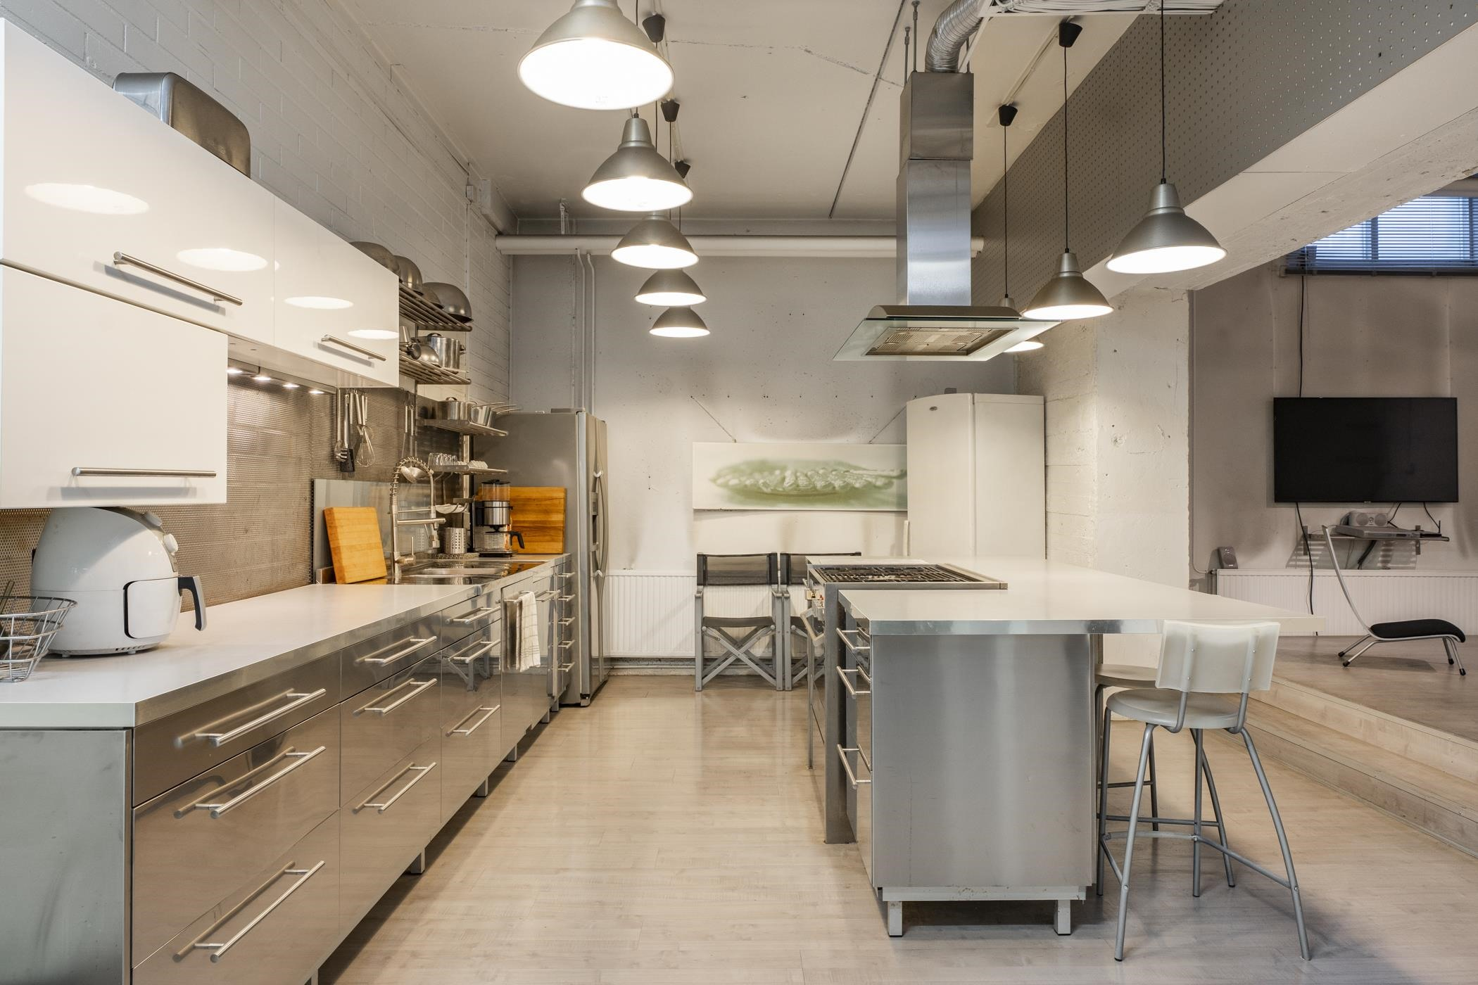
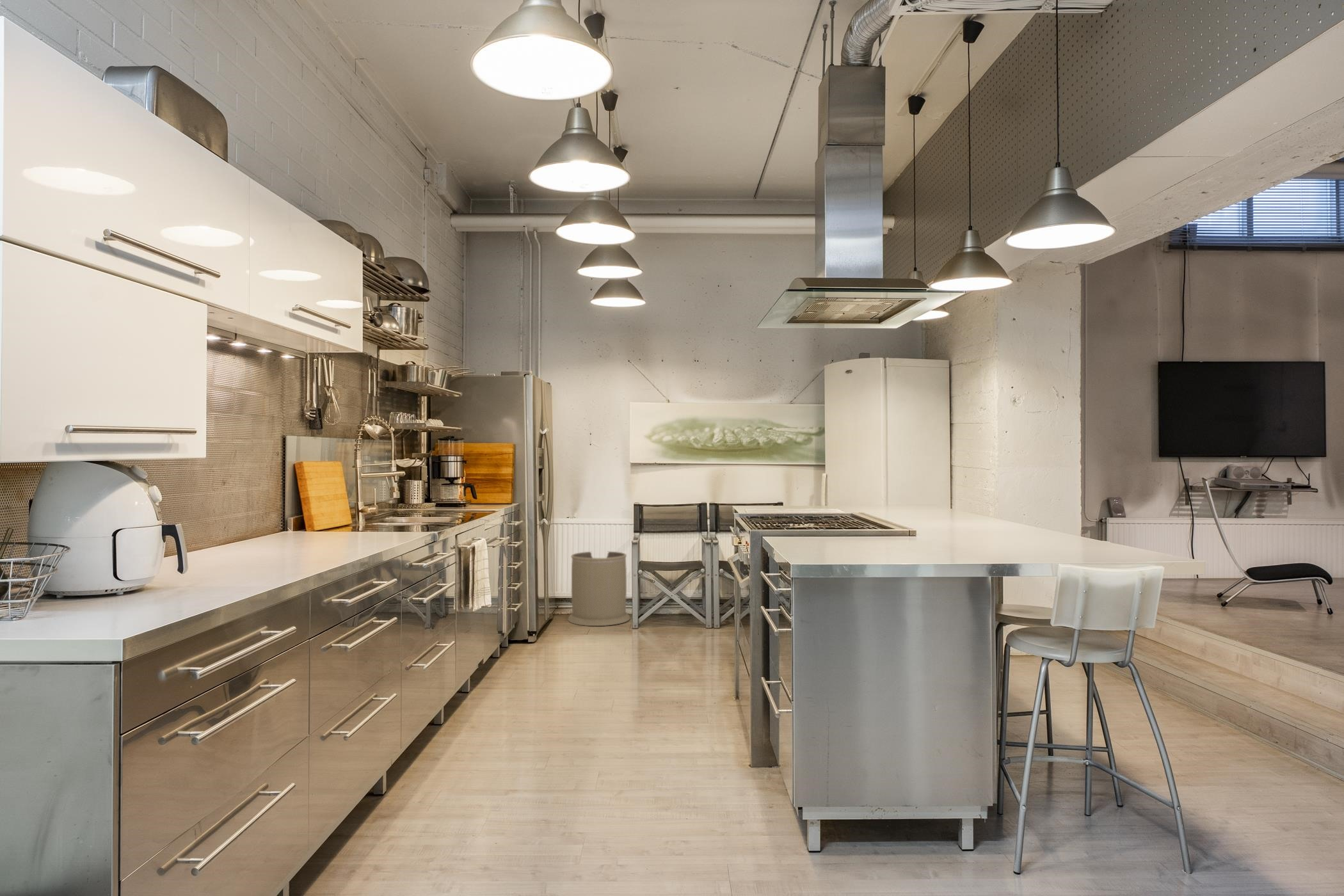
+ trash can [568,551,630,627]
